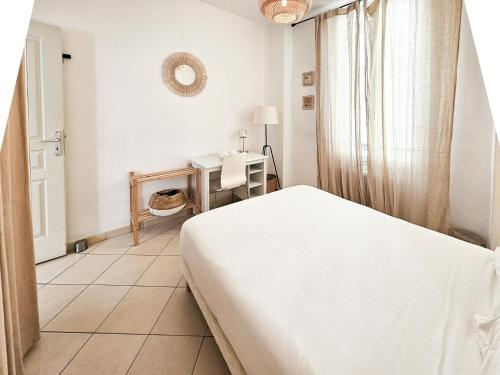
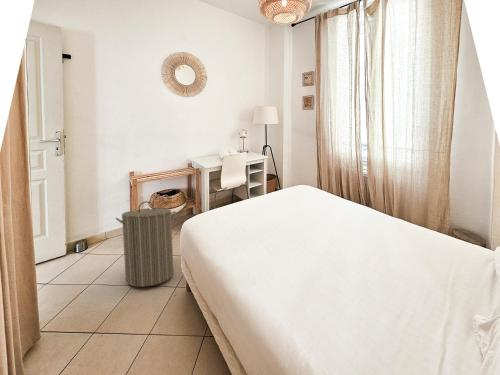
+ laundry hamper [115,200,177,288]
